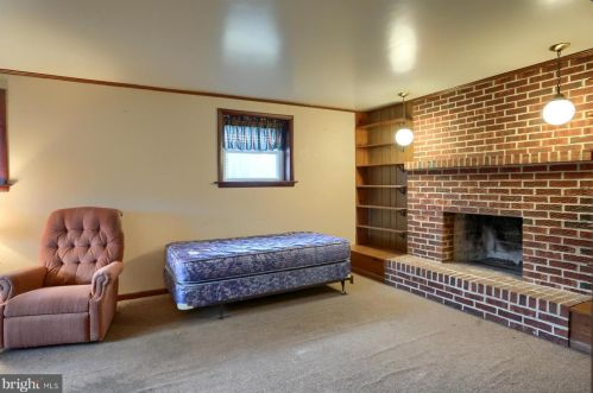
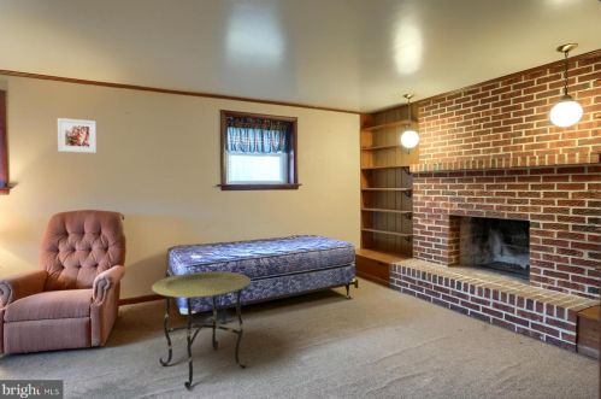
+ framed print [57,117,98,154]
+ side table [151,270,252,391]
